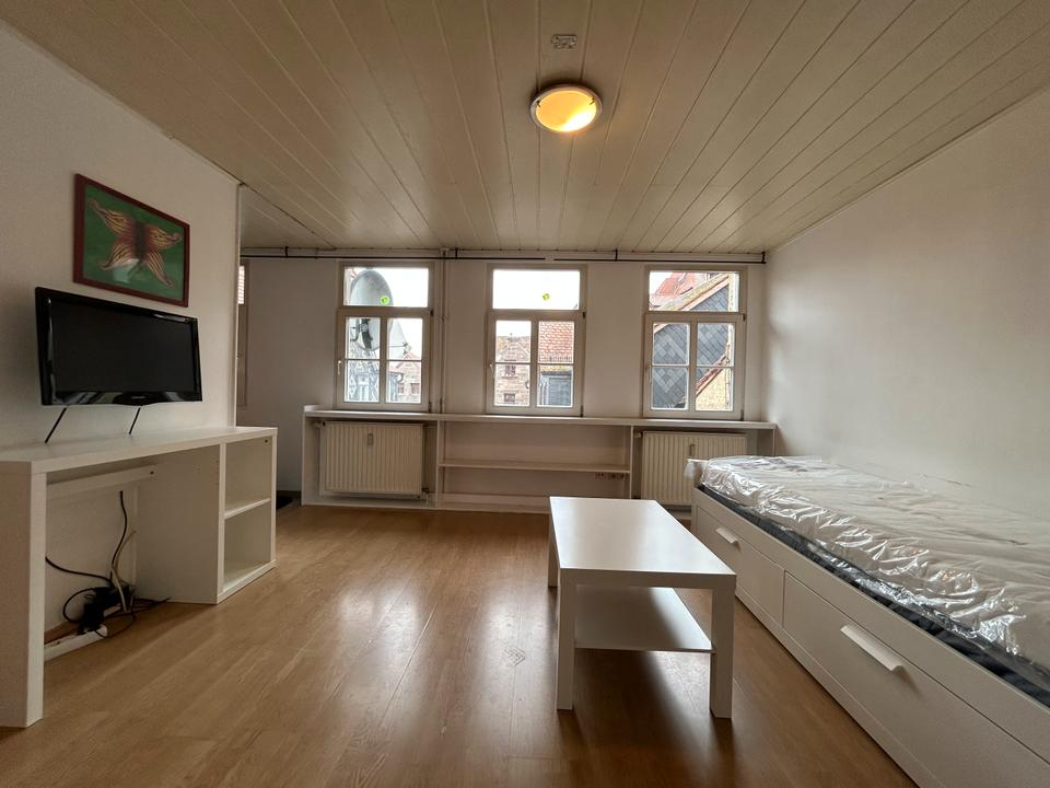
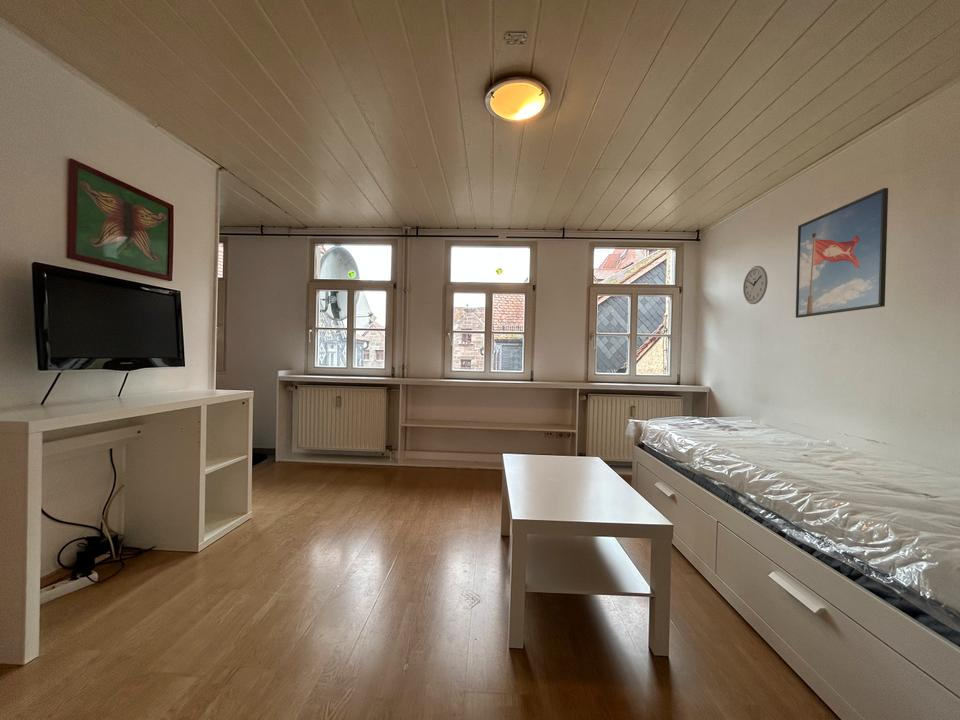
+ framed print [795,187,889,319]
+ wall clock [742,265,769,305]
